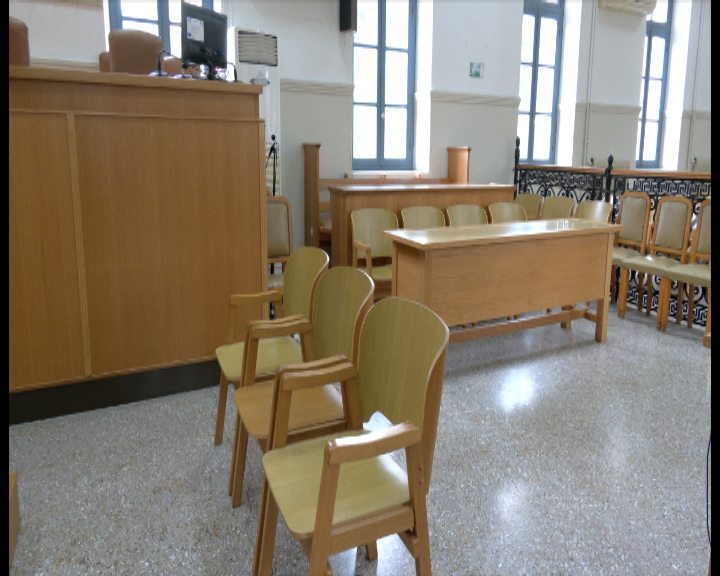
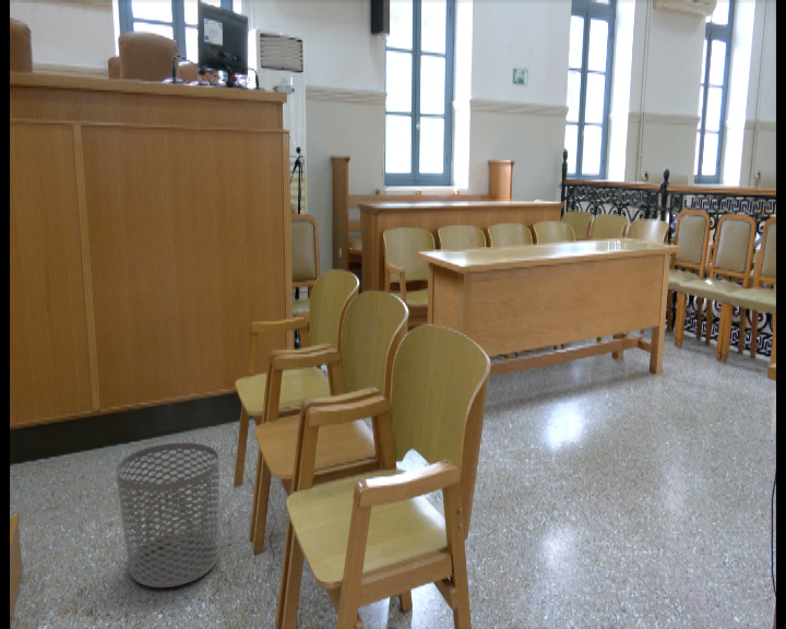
+ waste bin [115,441,221,589]
